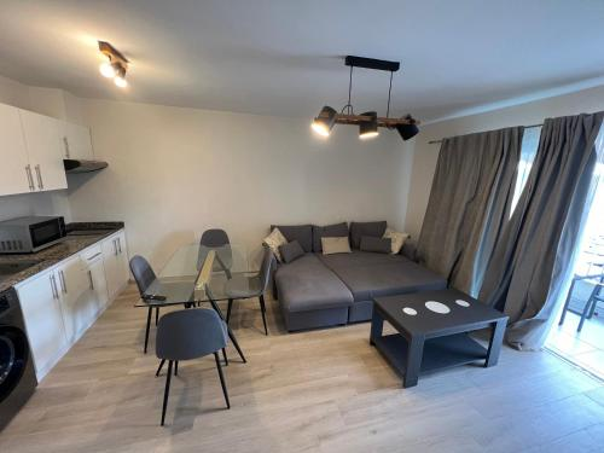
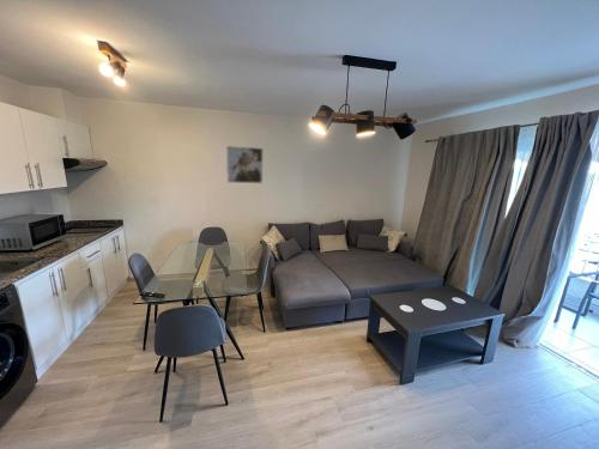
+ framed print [225,145,265,186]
